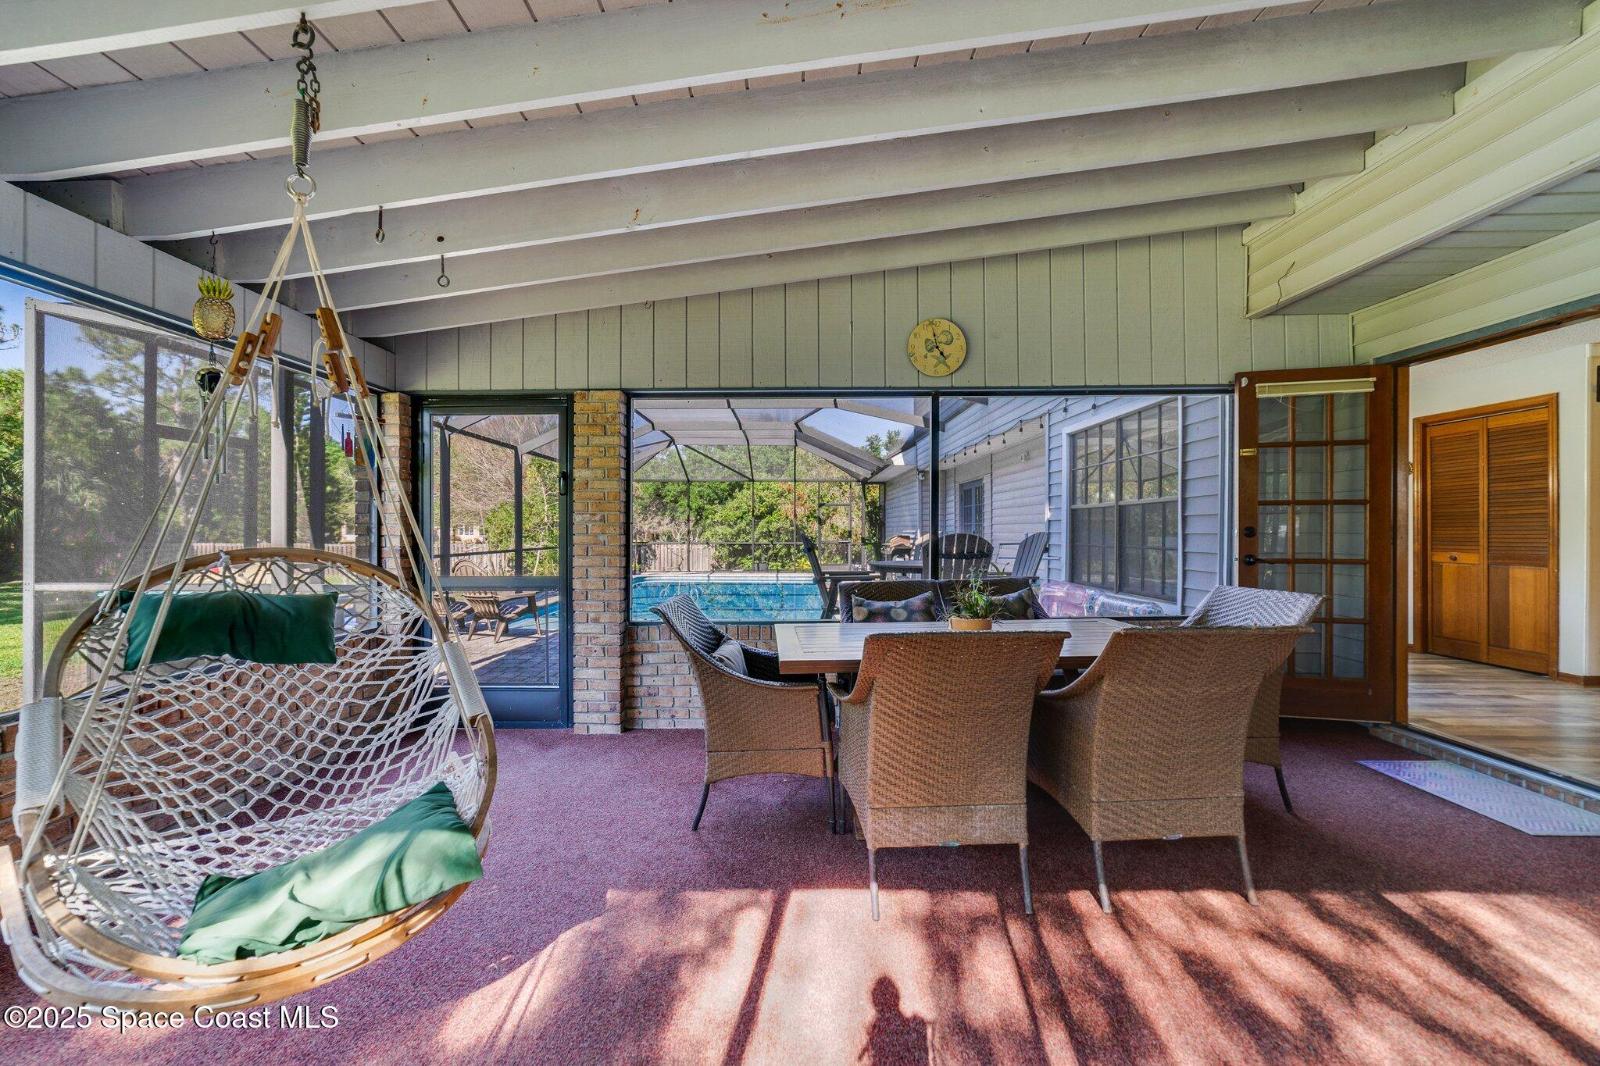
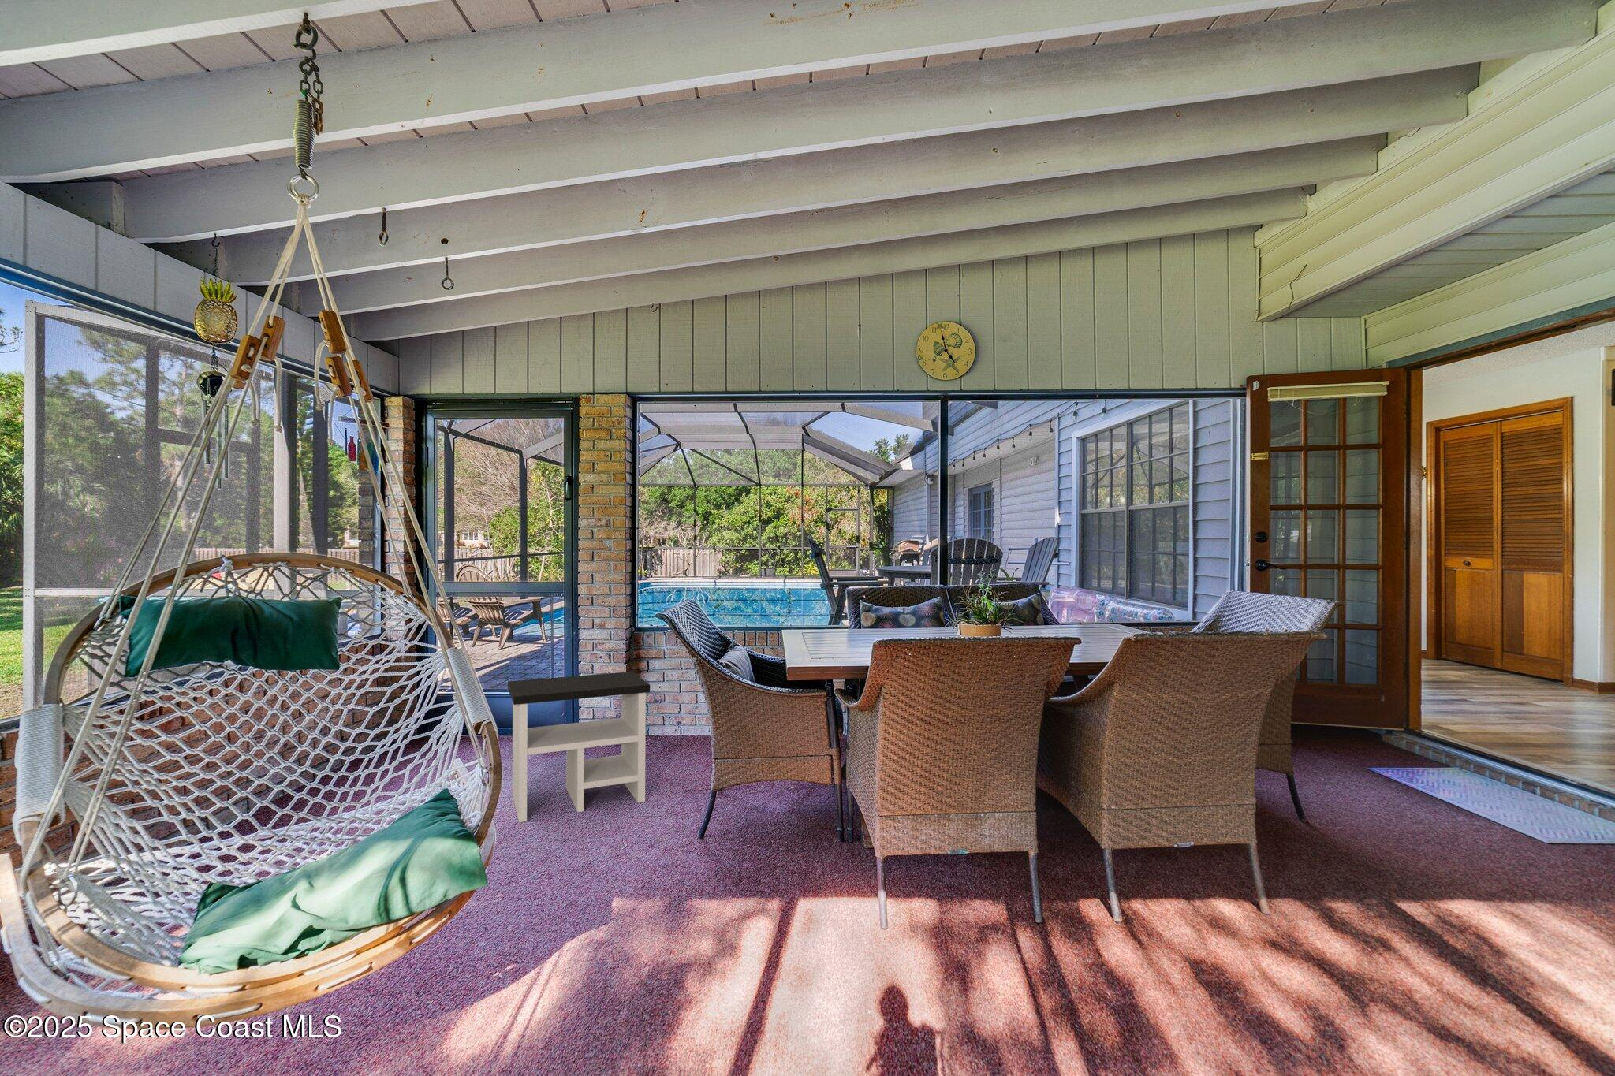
+ side table [507,671,651,823]
